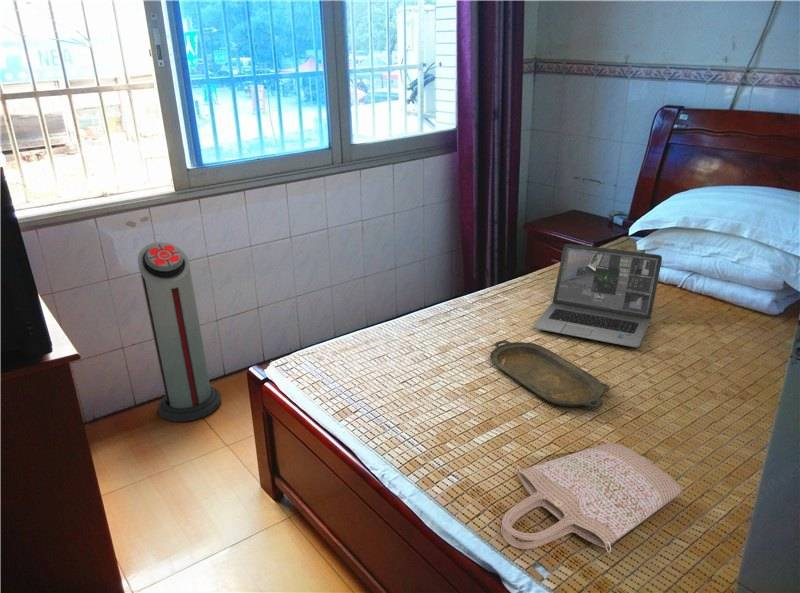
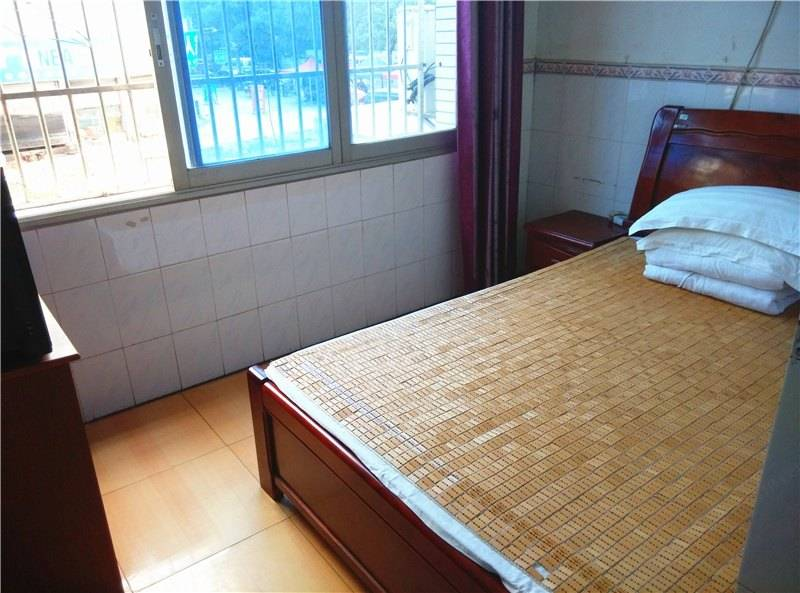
- laptop [532,243,663,348]
- air purifier [137,241,222,423]
- shopping bag [500,442,683,554]
- serving tray [489,340,611,409]
